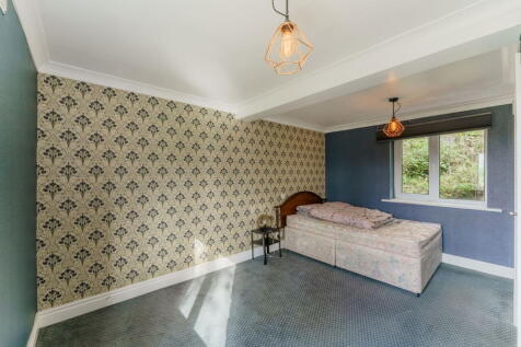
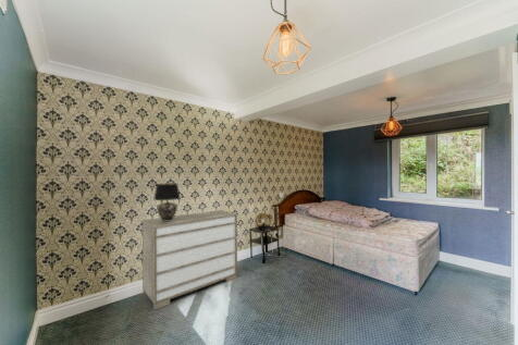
+ dresser [141,209,238,311]
+ table lamp [153,183,181,221]
